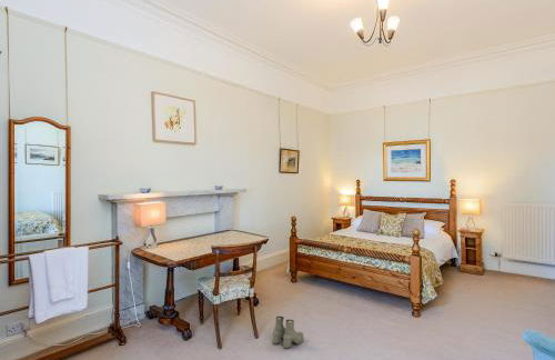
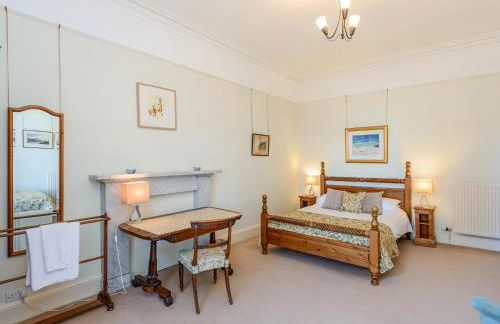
- boots [272,316,305,350]
